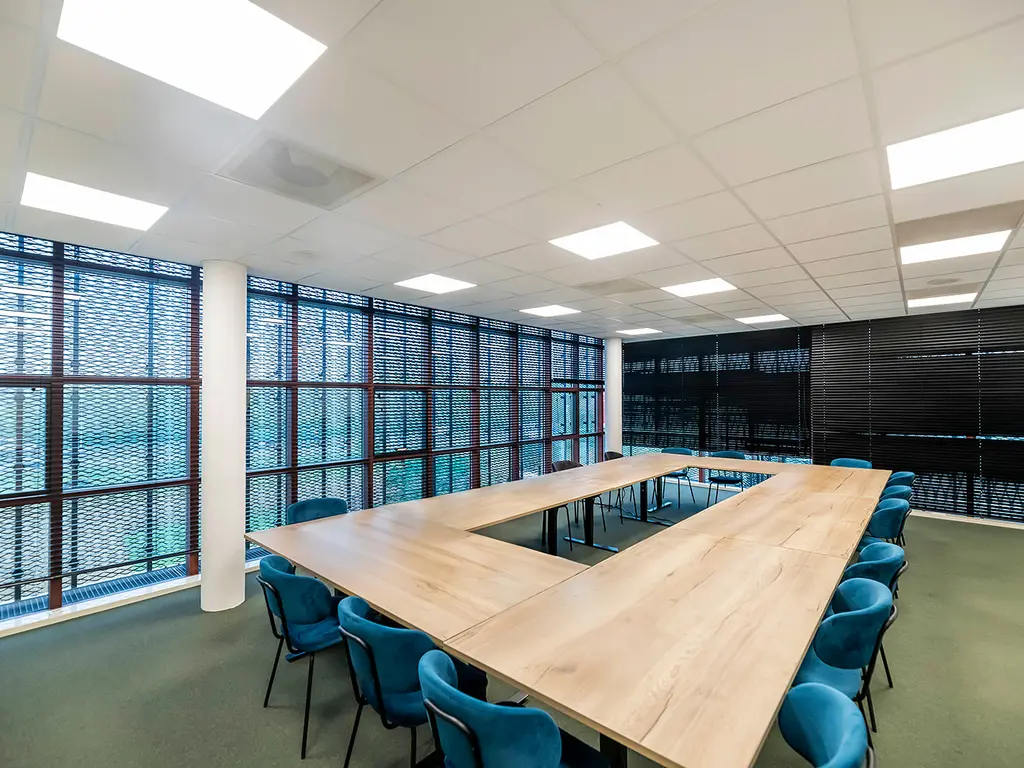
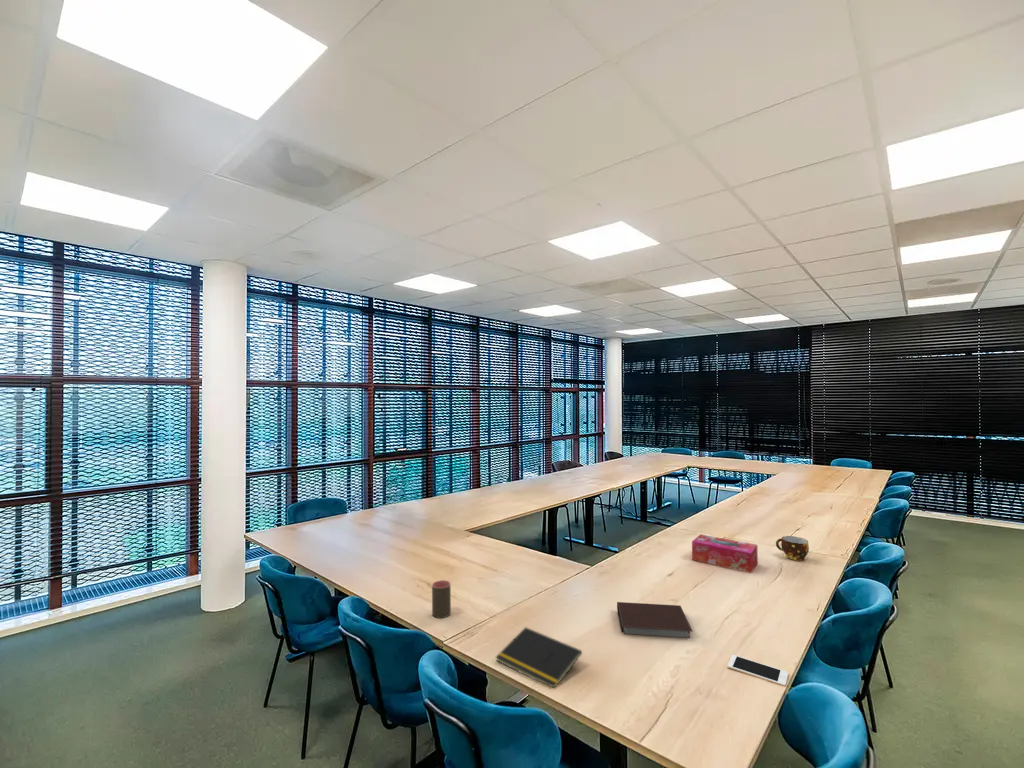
+ notebook [616,601,694,639]
+ cup [431,579,452,619]
+ tissue box [691,533,759,574]
+ cup [775,535,810,562]
+ cell phone [727,654,789,687]
+ notepad [495,626,583,689]
